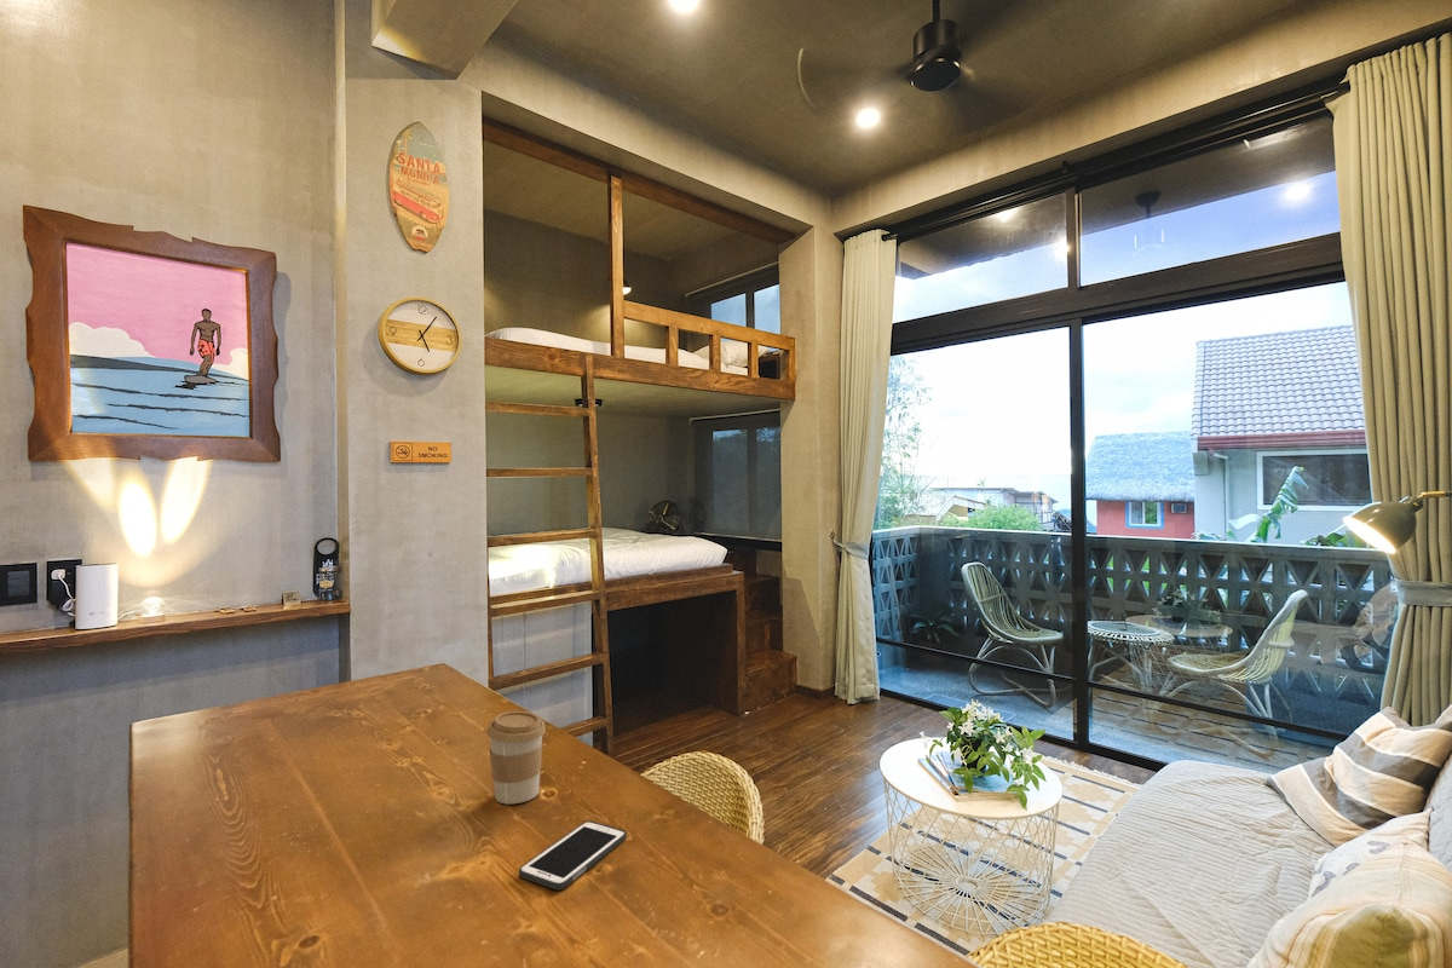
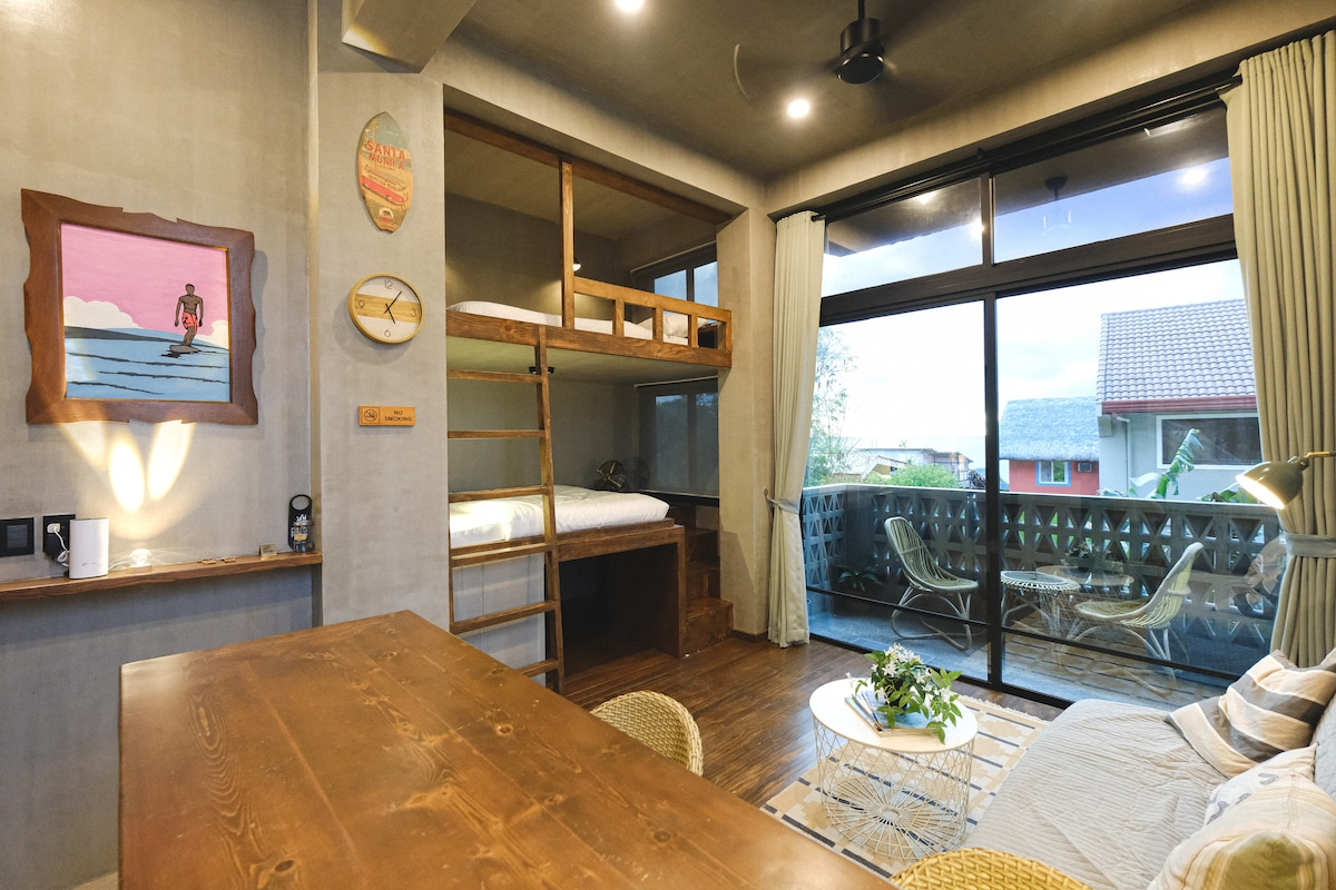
- coffee cup [486,710,547,805]
- cell phone [518,820,628,891]
